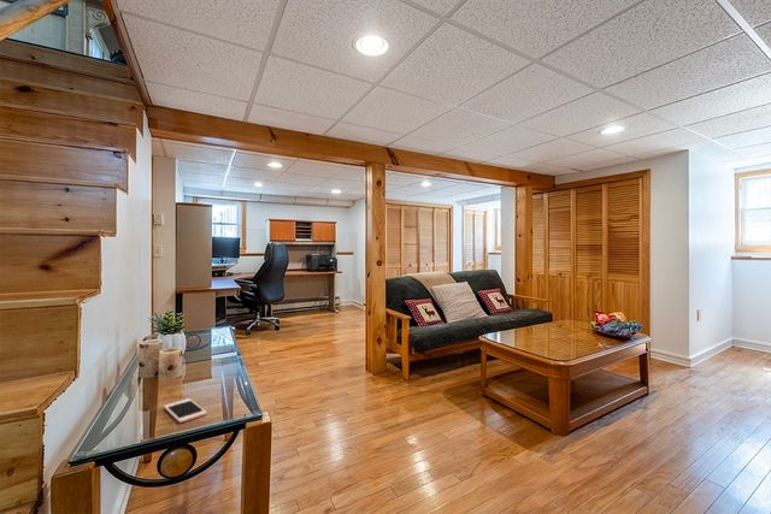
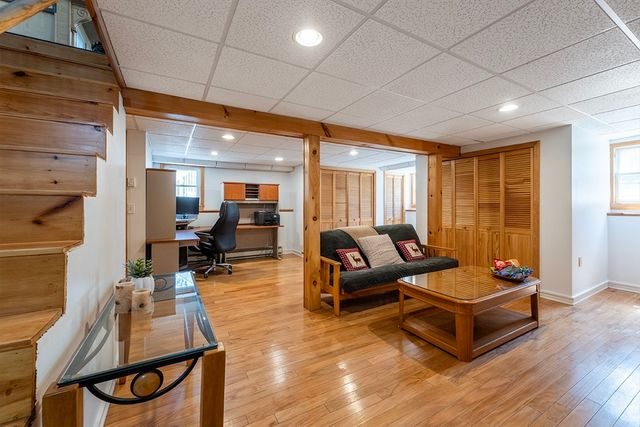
- cell phone [163,397,207,424]
